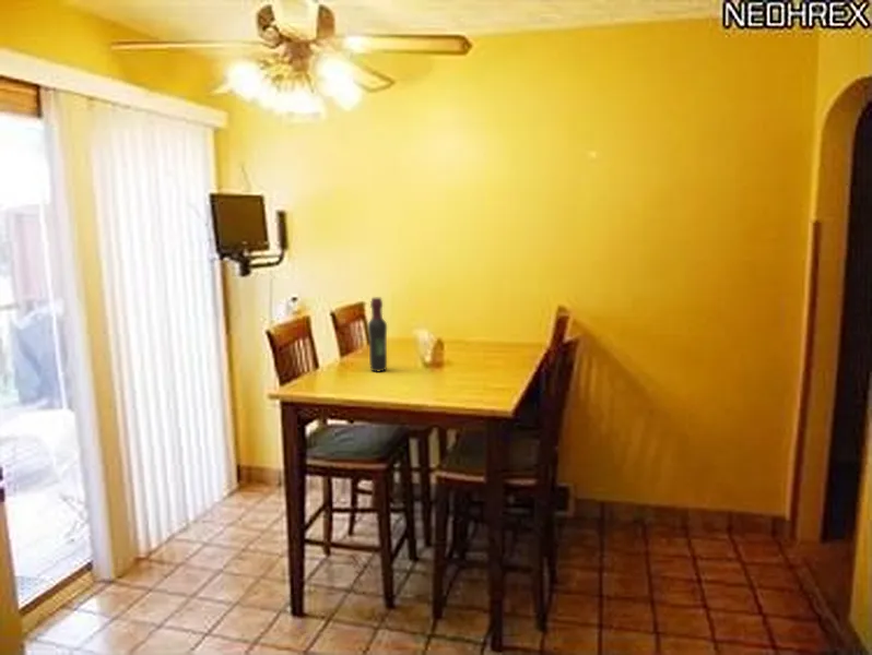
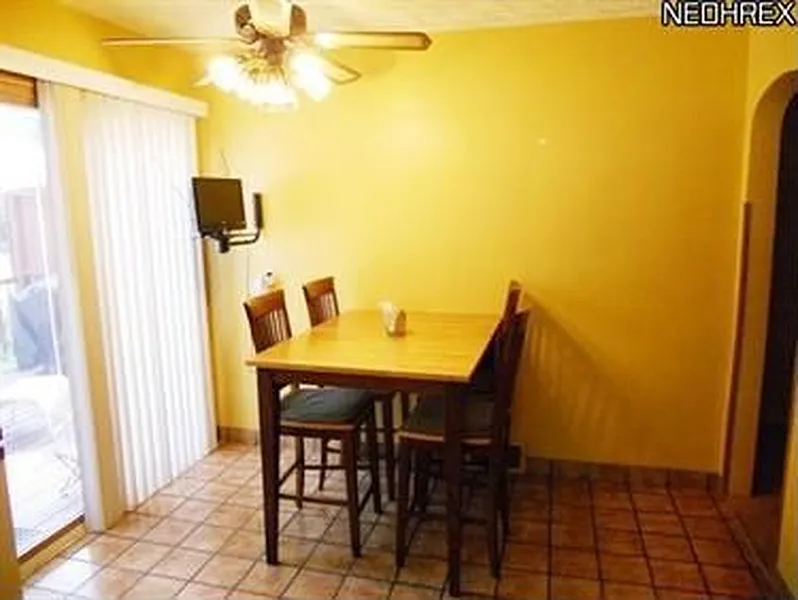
- wine bottle [366,297,388,372]
